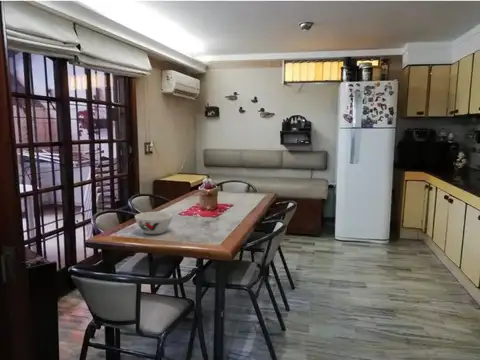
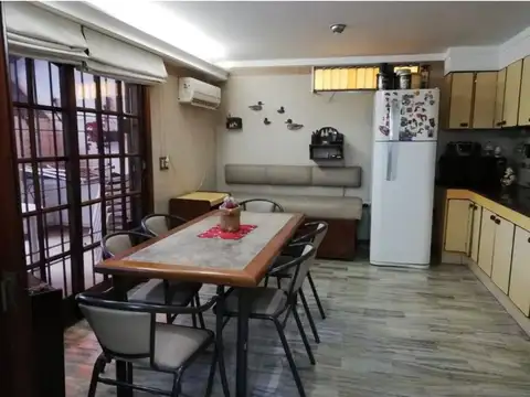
- bowl [134,211,174,235]
